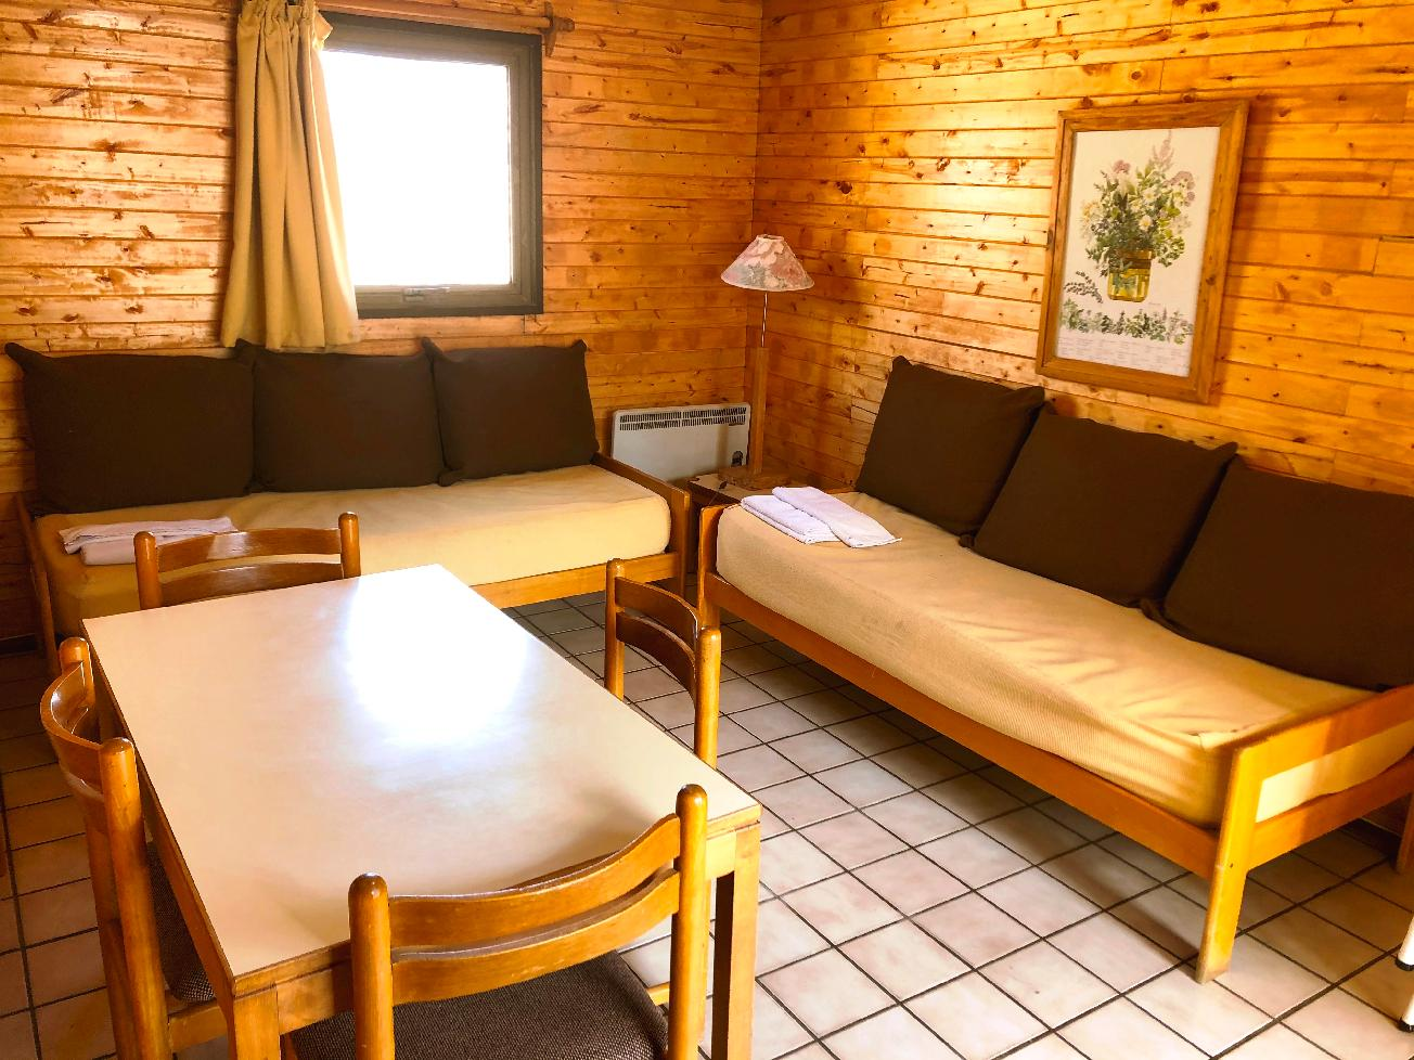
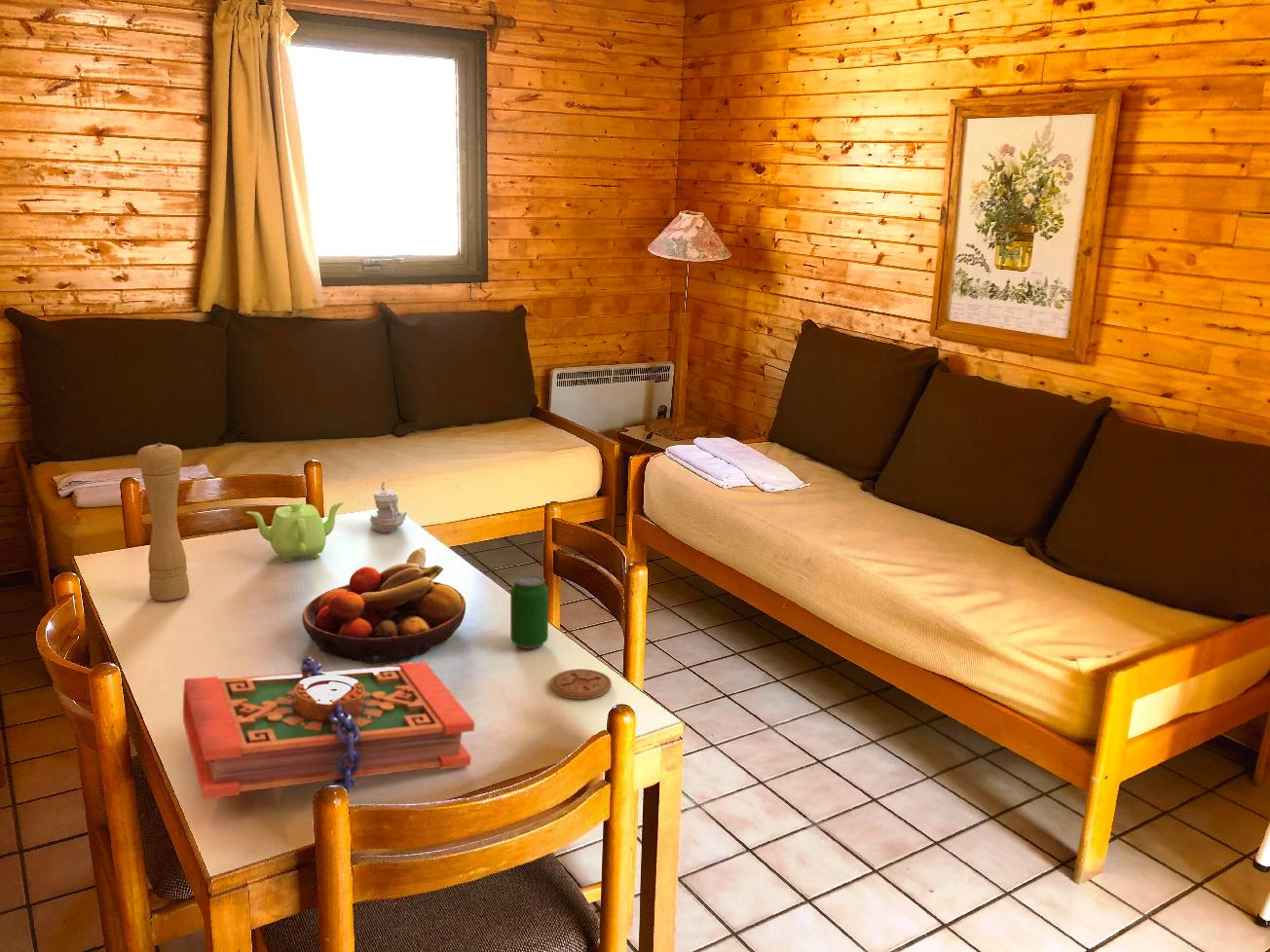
+ fruit bowl [302,547,467,665]
+ candle [368,481,408,533]
+ pepper mill [136,442,191,602]
+ book [182,656,476,800]
+ teapot [245,501,345,563]
+ beverage can [509,574,549,649]
+ coaster [549,668,613,700]
